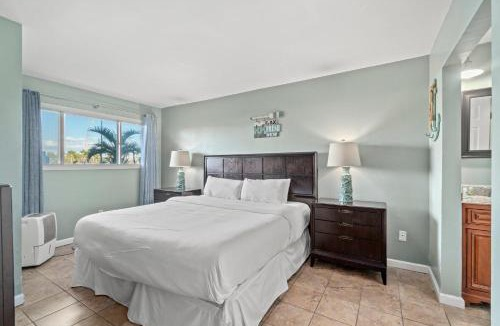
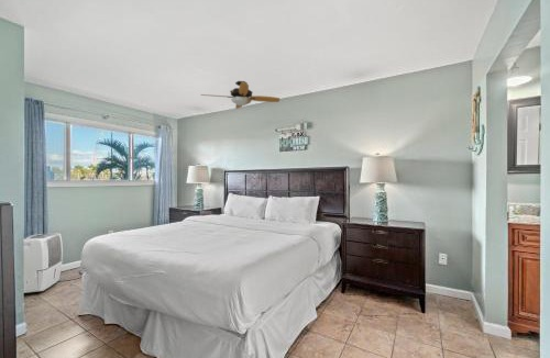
+ ceiling fan [199,80,280,110]
